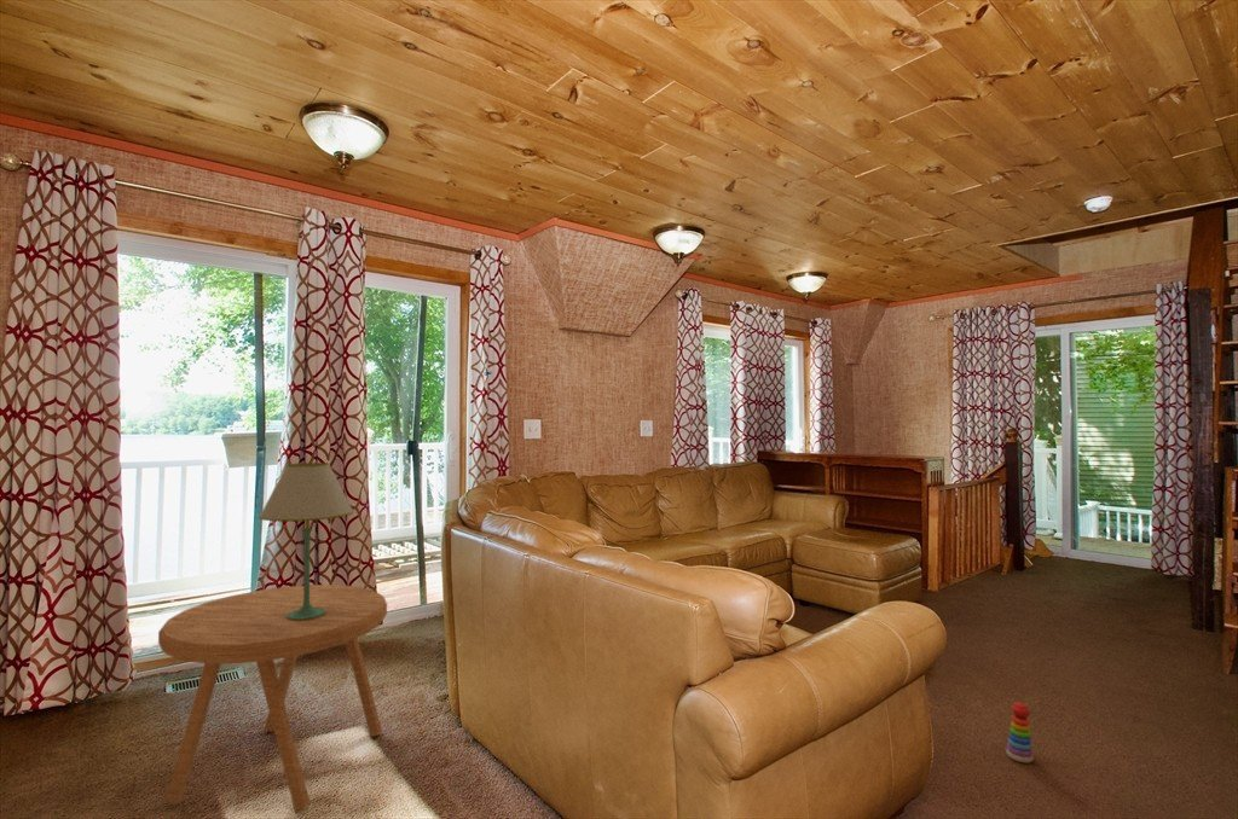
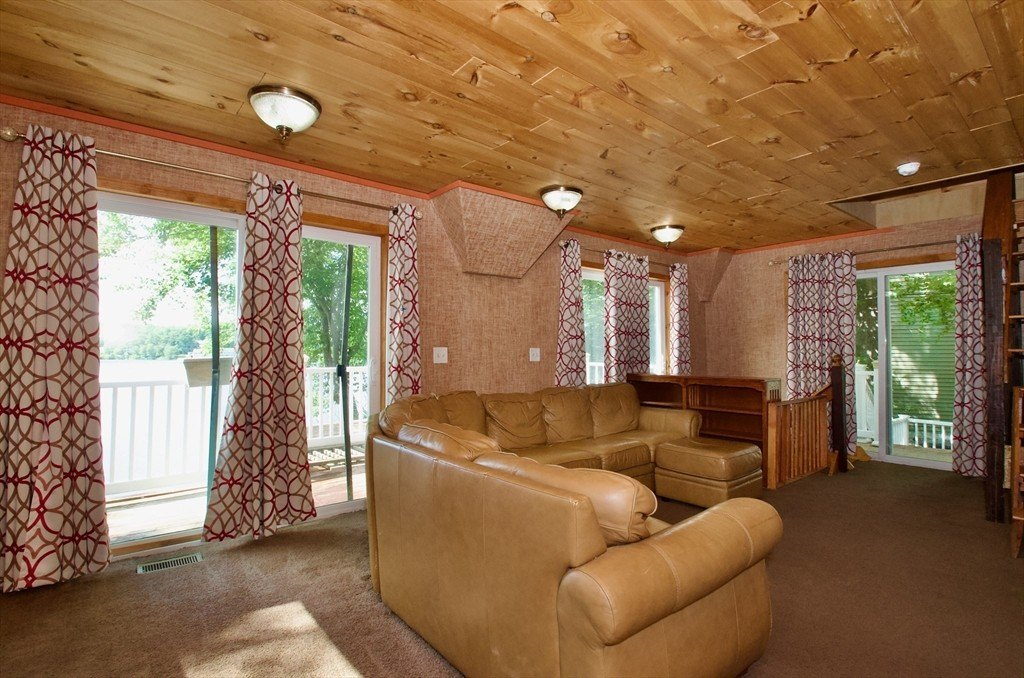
- stacking toy [1005,701,1035,763]
- side table [157,583,388,814]
- table lamp [258,461,354,620]
